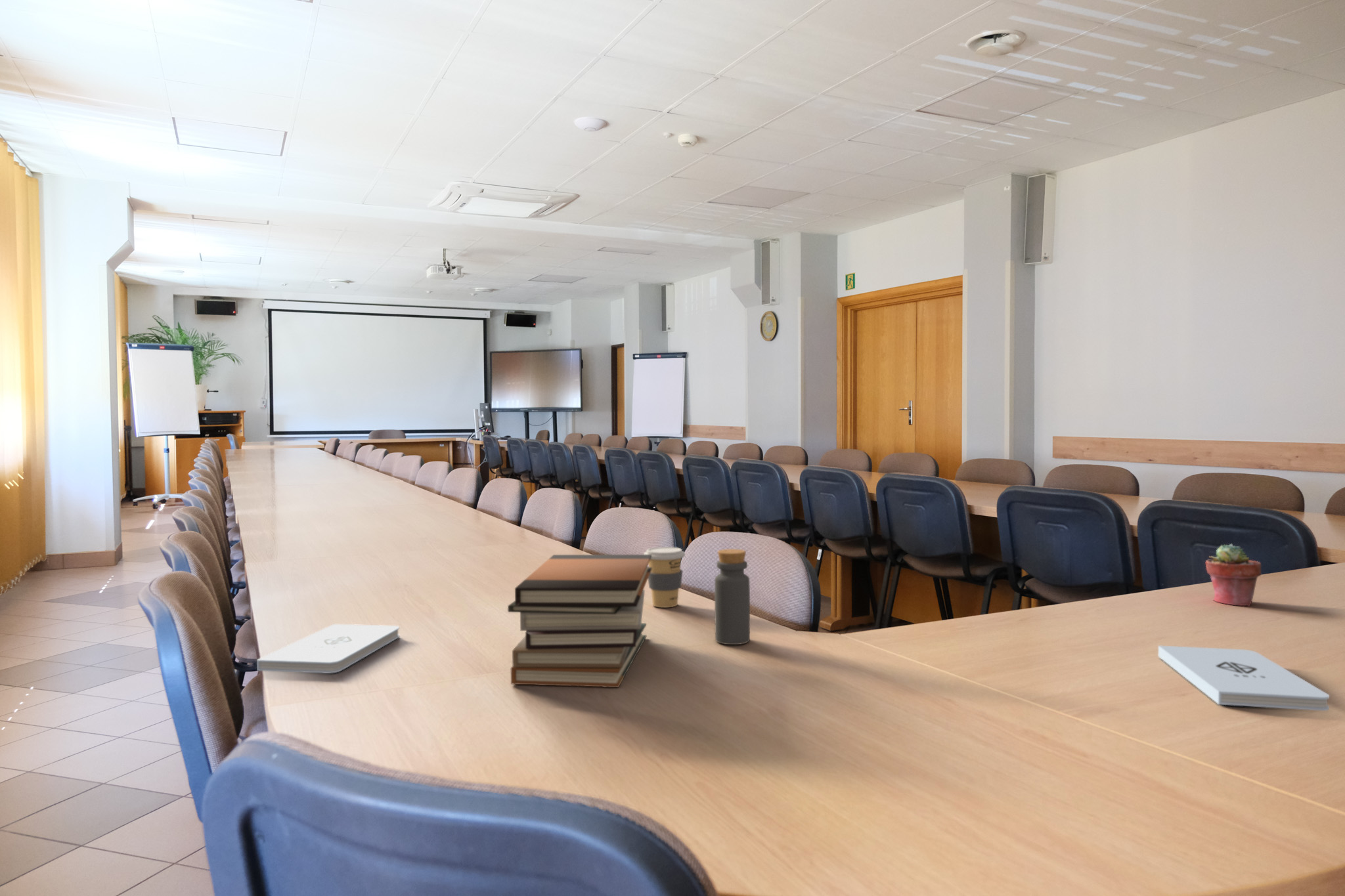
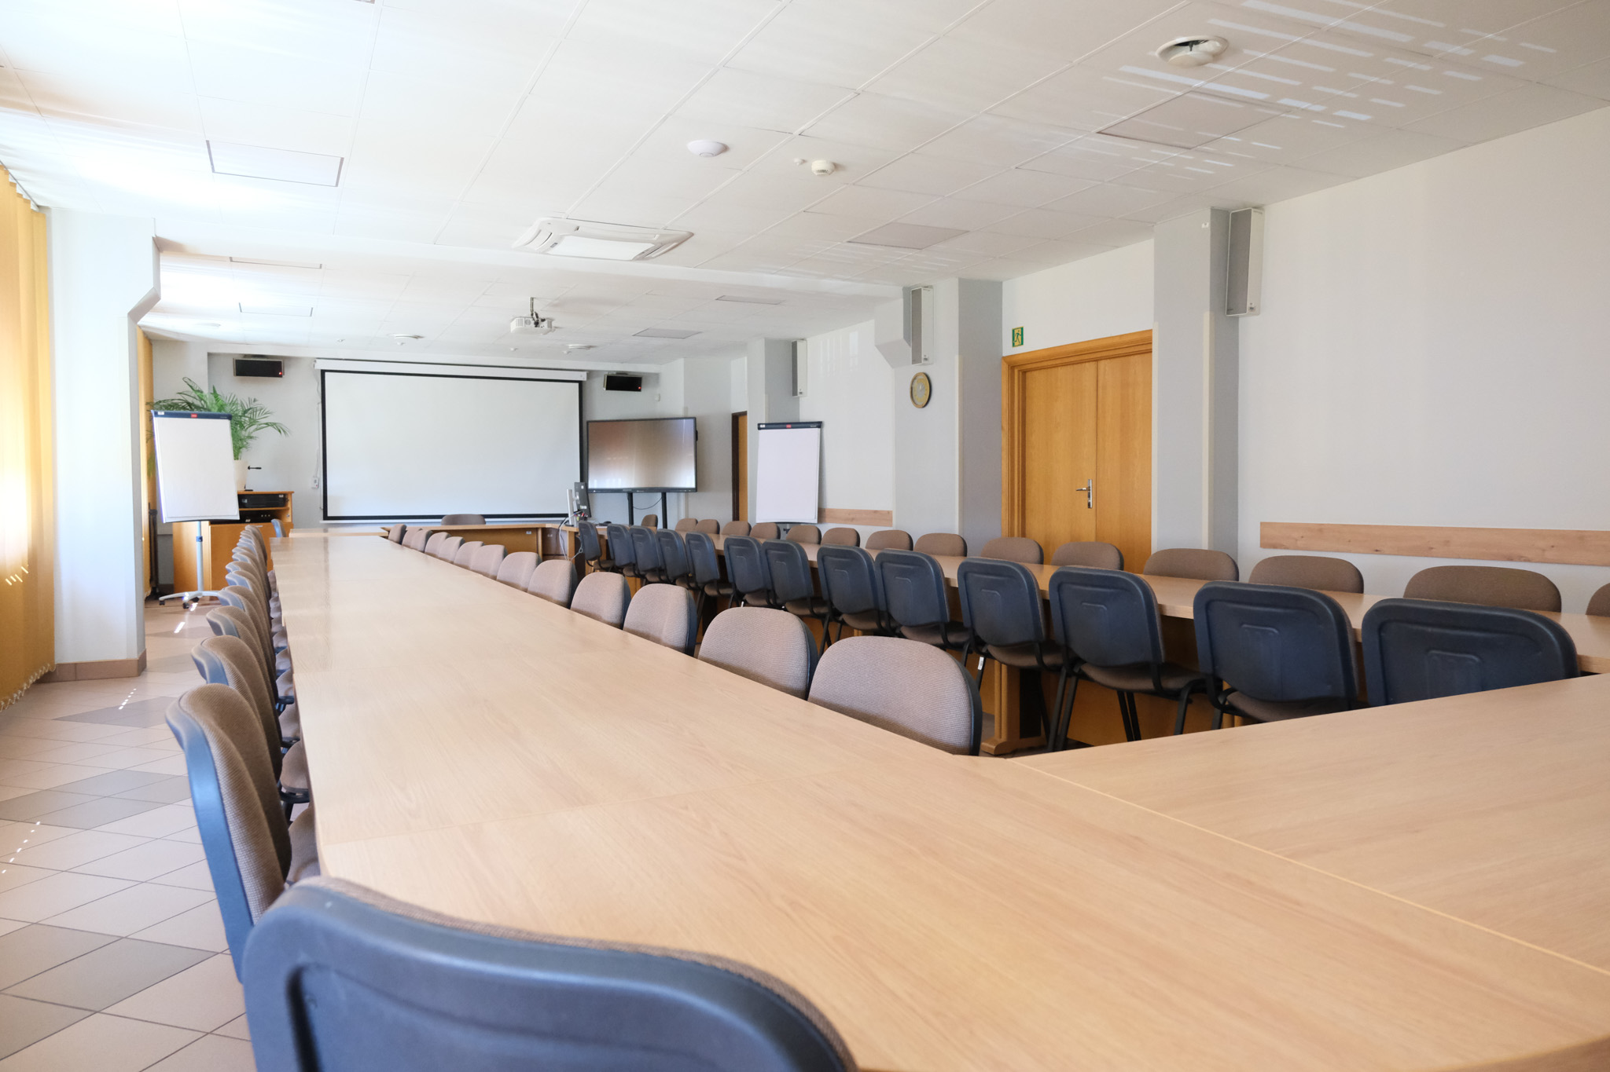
- notepad [256,624,400,674]
- coffee cup [643,546,686,608]
- book stack [507,554,651,688]
- bottle [714,548,751,645]
- notepad [1158,645,1330,712]
- potted succulent [1205,544,1262,607]
